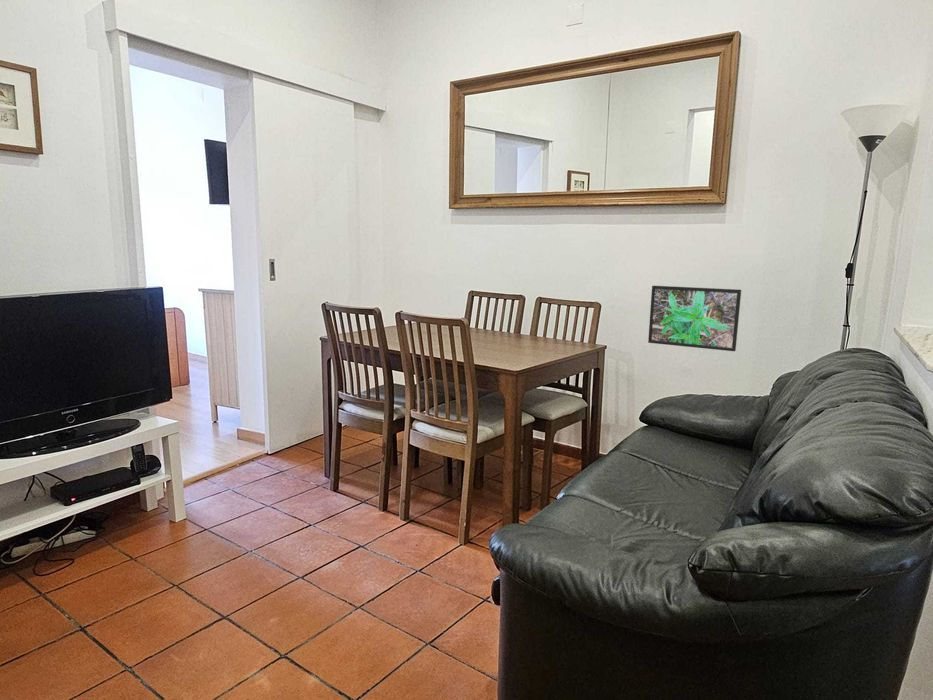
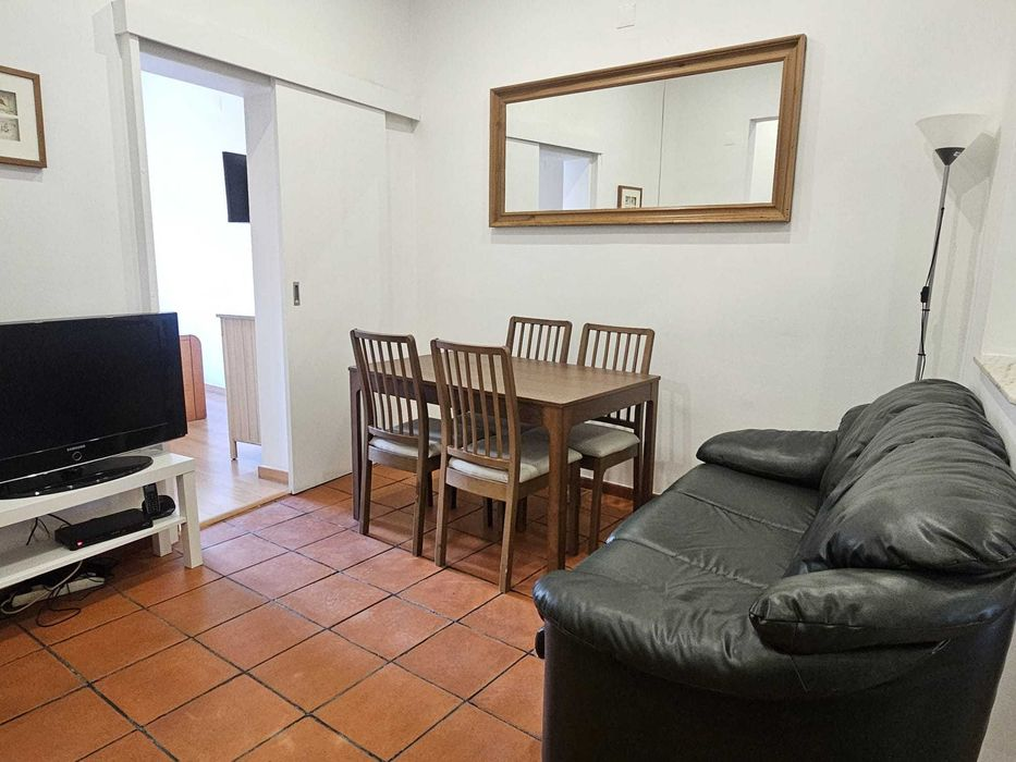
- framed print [647,285,742,352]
